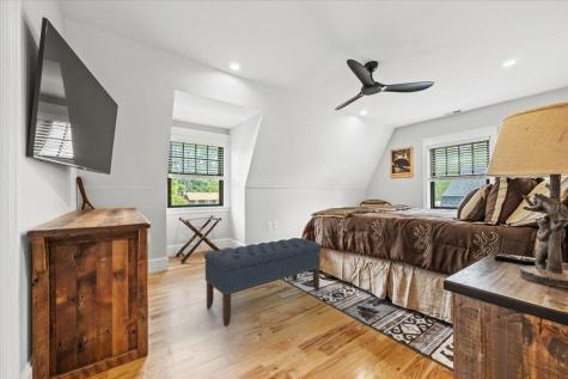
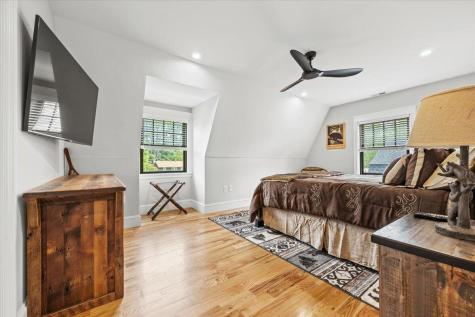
- bench [203,237,323,326]
